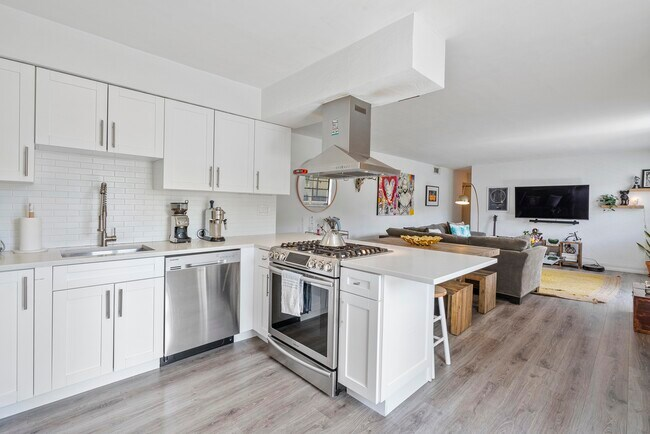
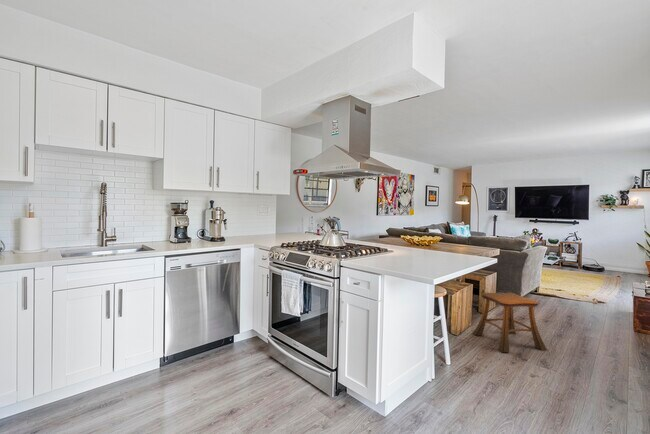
+ stool [472,291,548,353]
